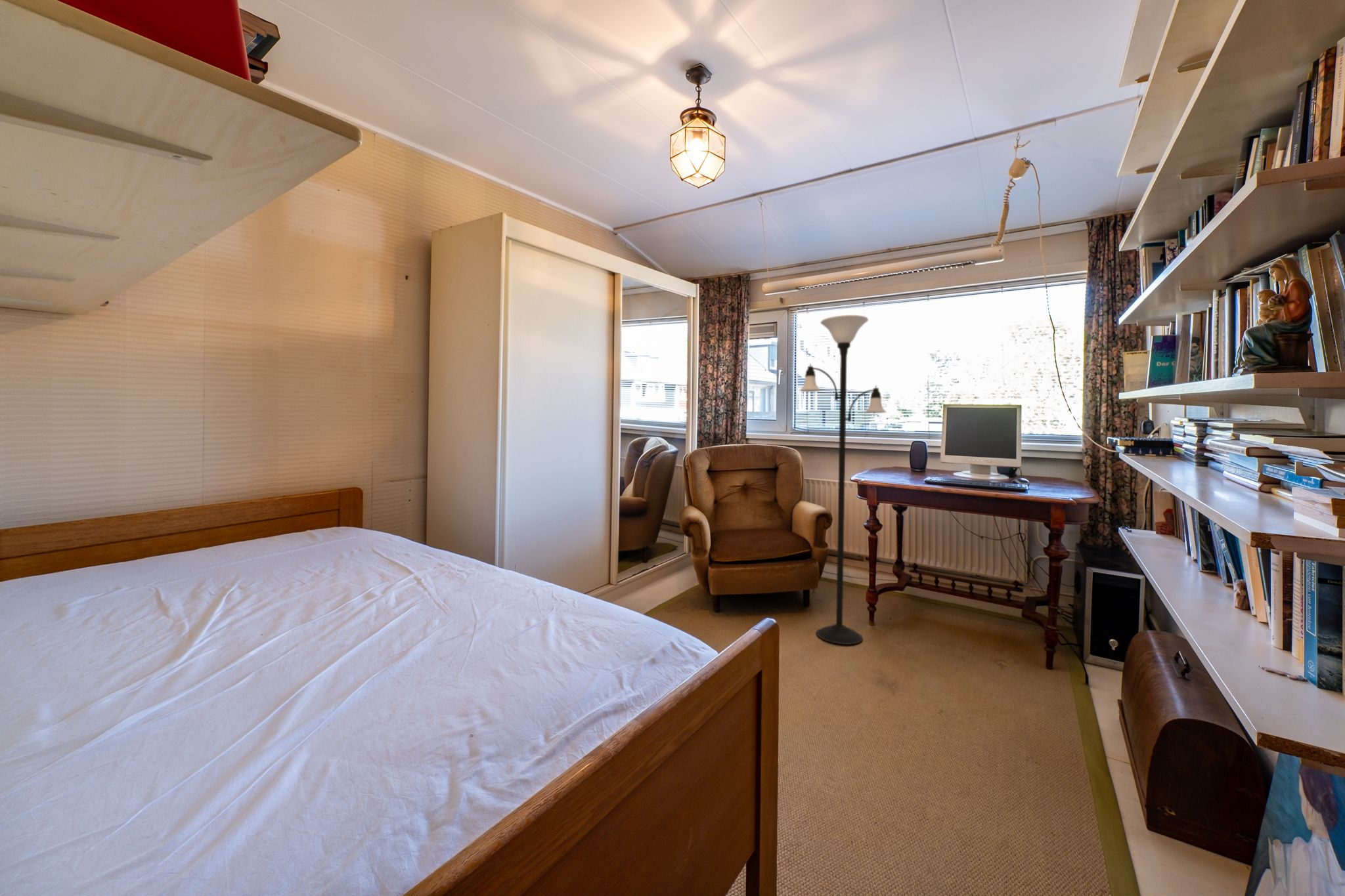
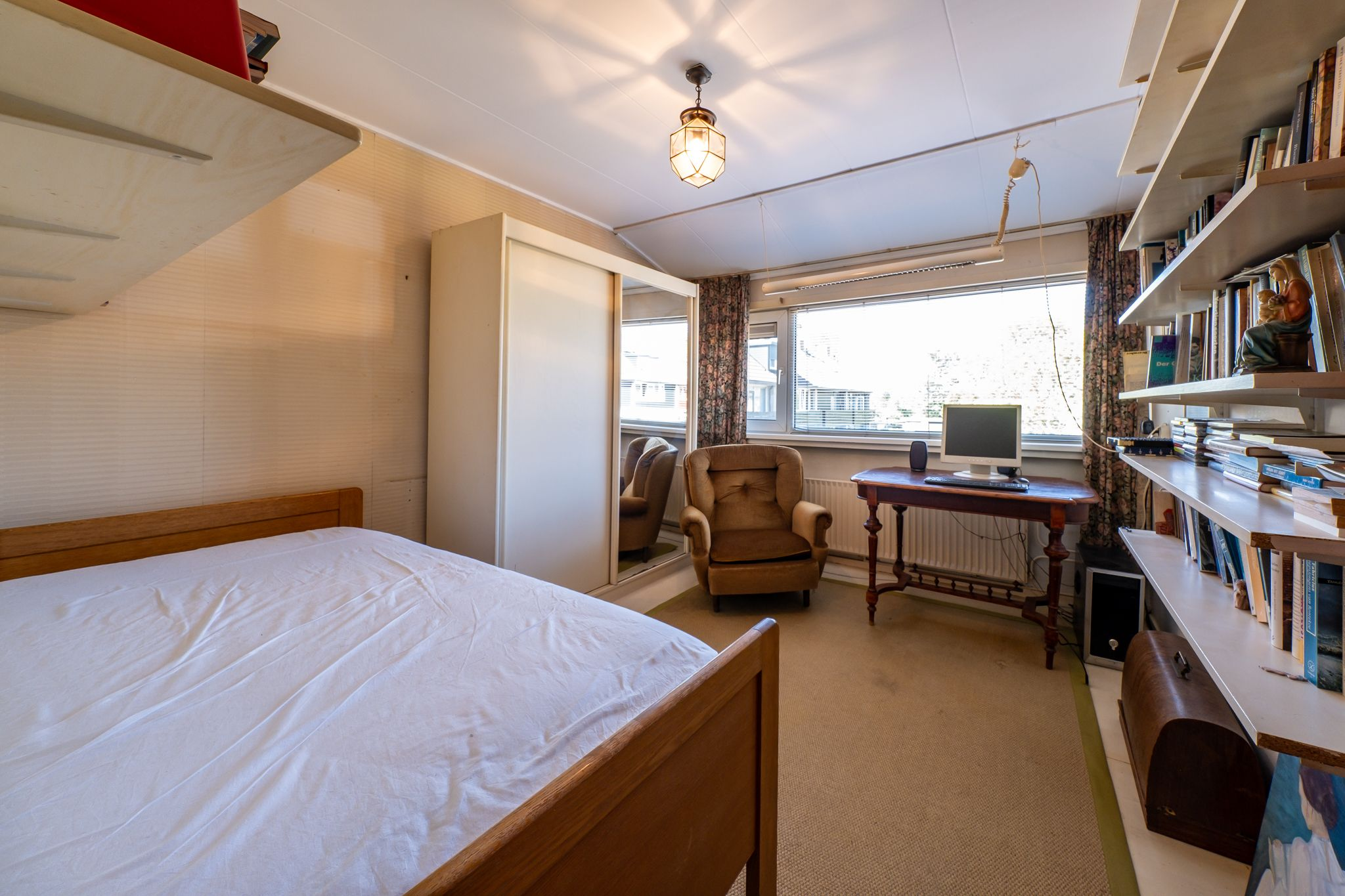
- floor lamp [799,314,887,645]
